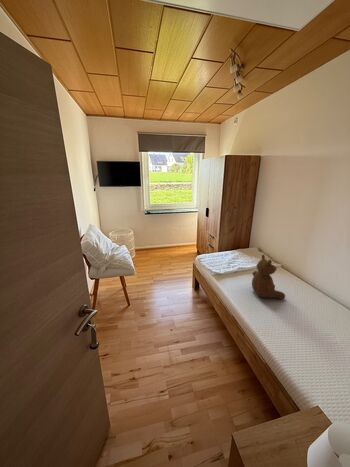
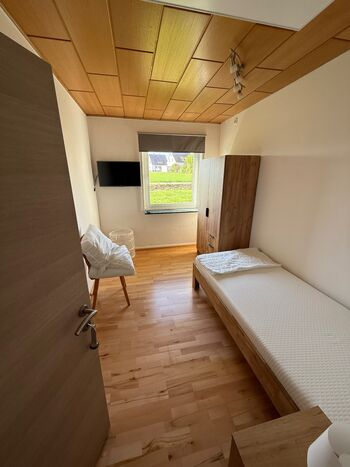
- teddy bear [251,254,286,300]
